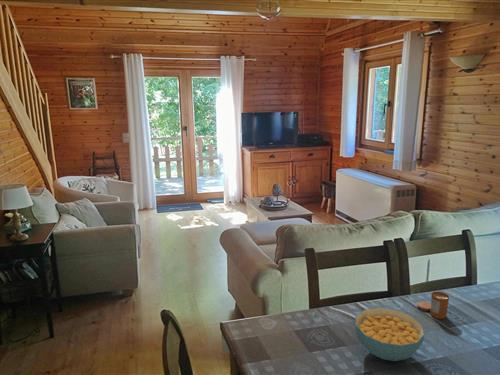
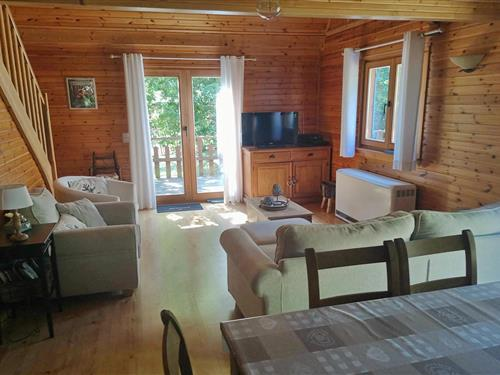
- cereal bowl [354,307,426,362]
- candle [416,291,450,320]
